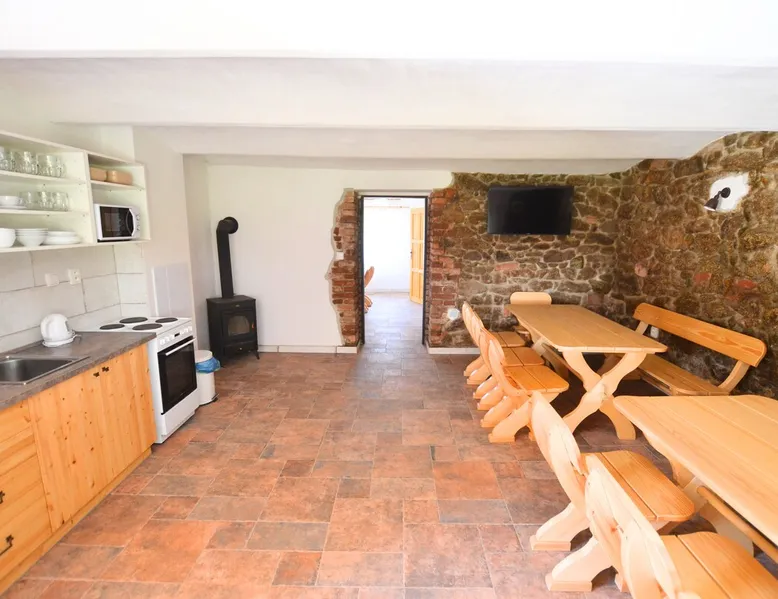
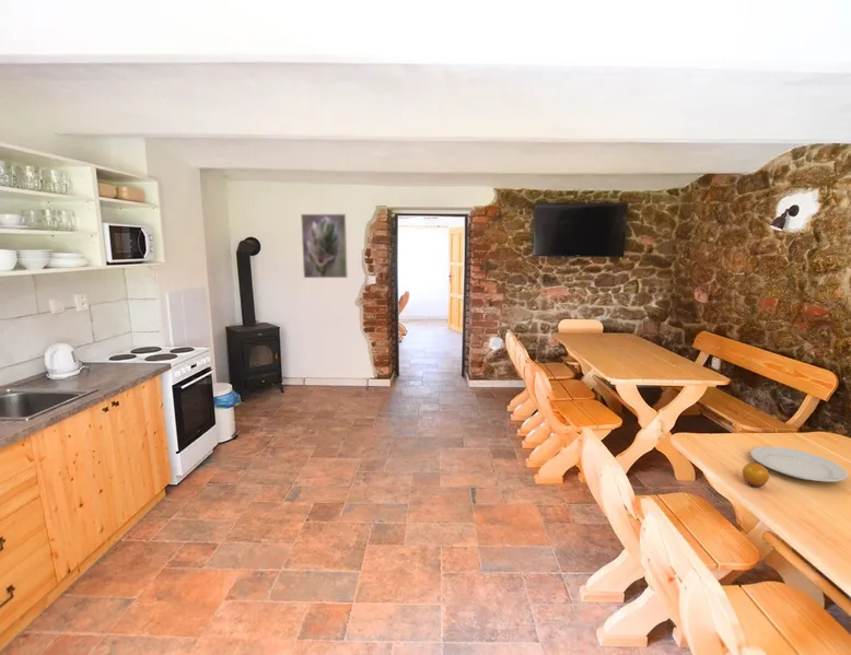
+ chinaware [749,445,849,482]
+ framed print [300,213,349,279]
+ fruit [742,461,770,488]
